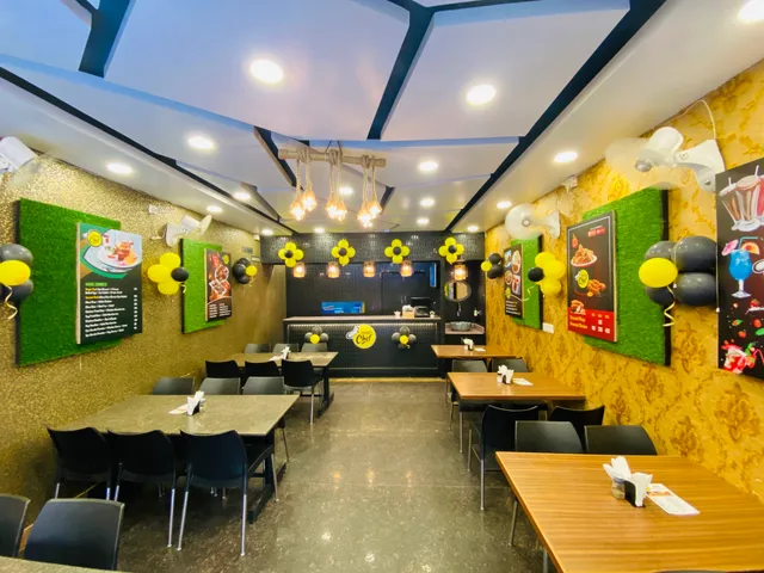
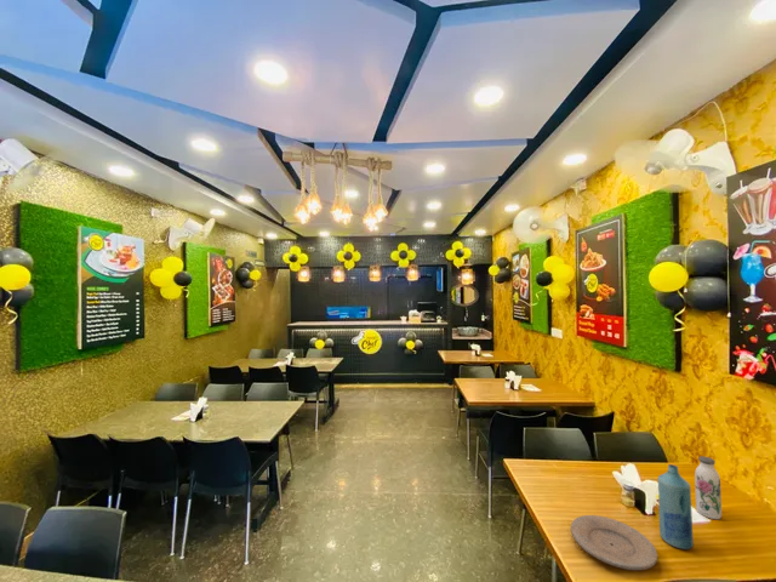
+ plate [570,514,658,571]
+ bottle [657,463,695,550]
+ water bottle [694,455,723,520]
